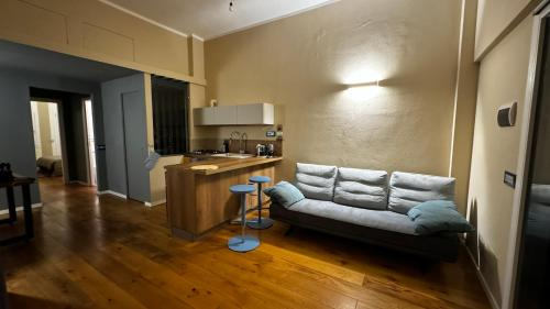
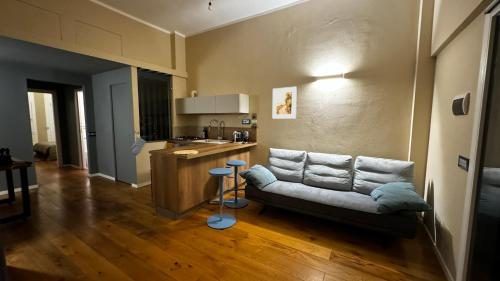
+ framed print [272,86,298,120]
